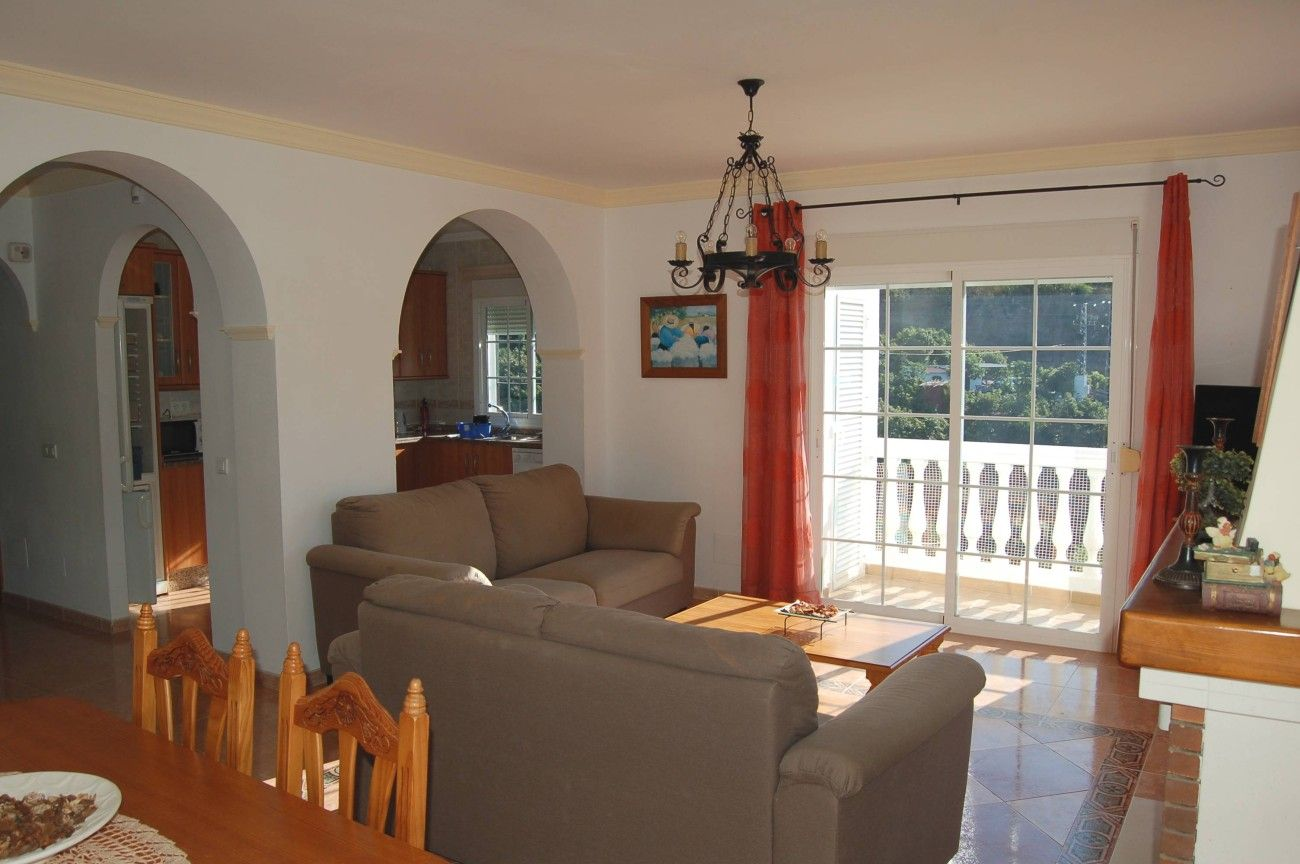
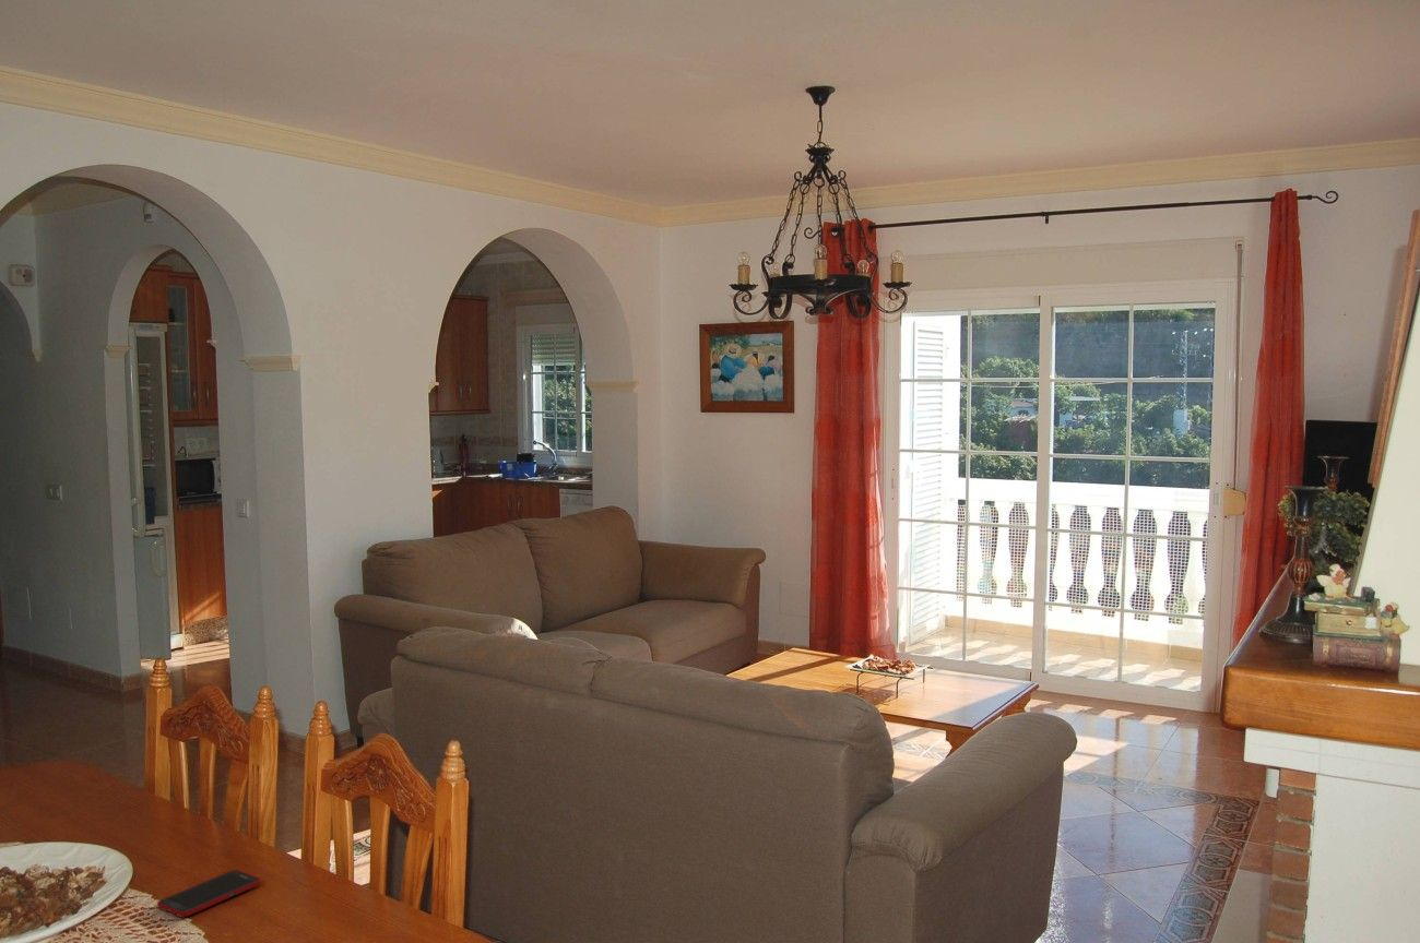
+ cell phone [156,869,261,919]
